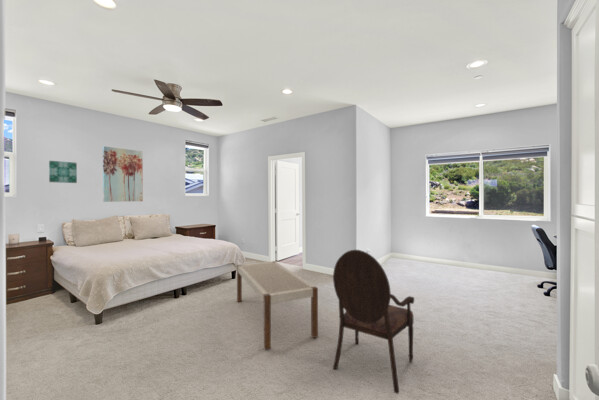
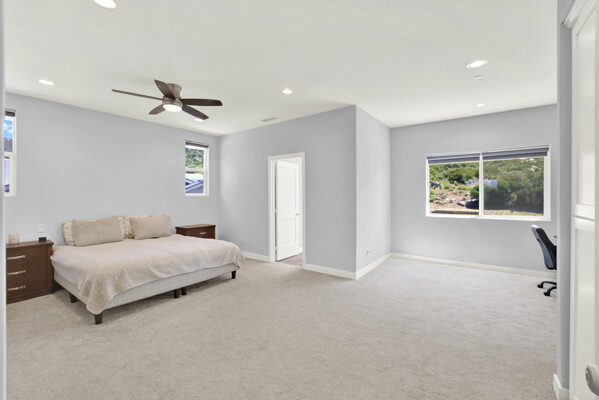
- wall art [48,160,78,184]
- wall art [102,145,144,203]
- bench [236,260,319,350]
- armchair [332,249,415,395]
